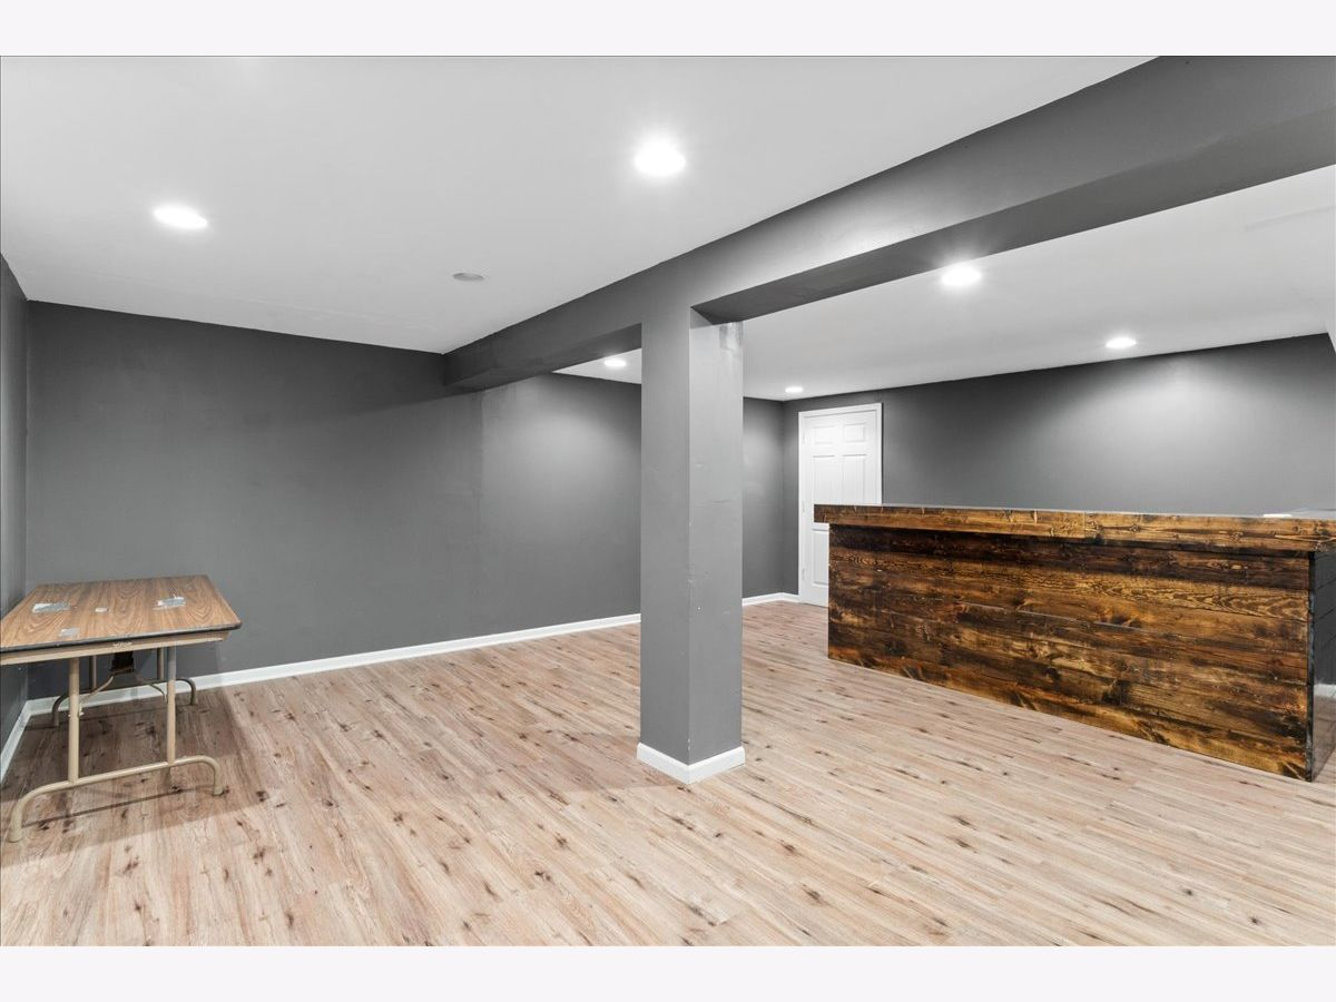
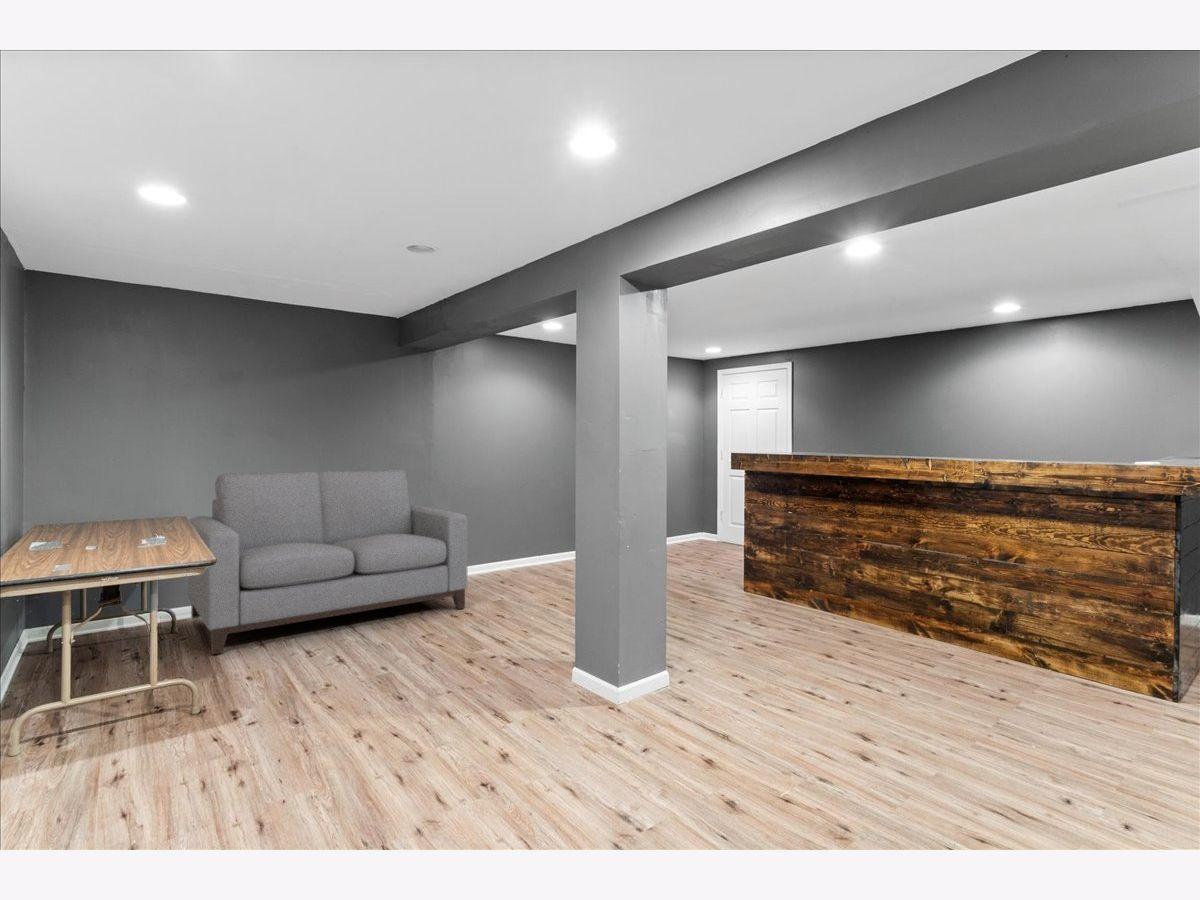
+ sofa [187,468,468,655]
